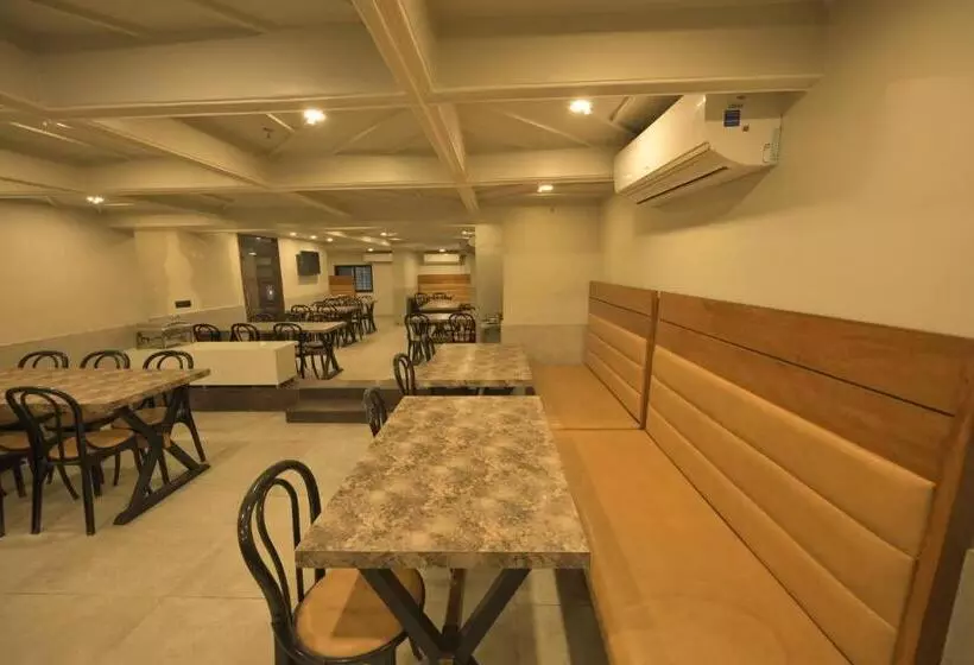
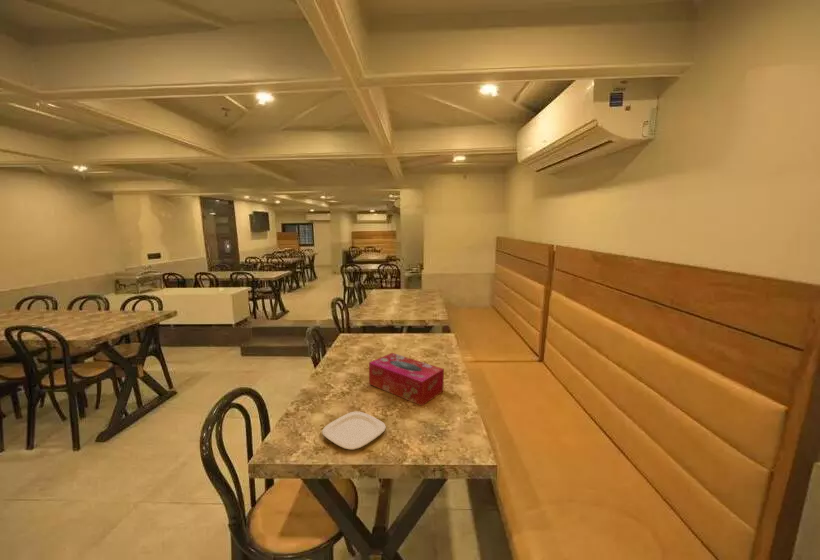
+ tissue box [368,352,445,407]
+ plate [321,410,387,451]
